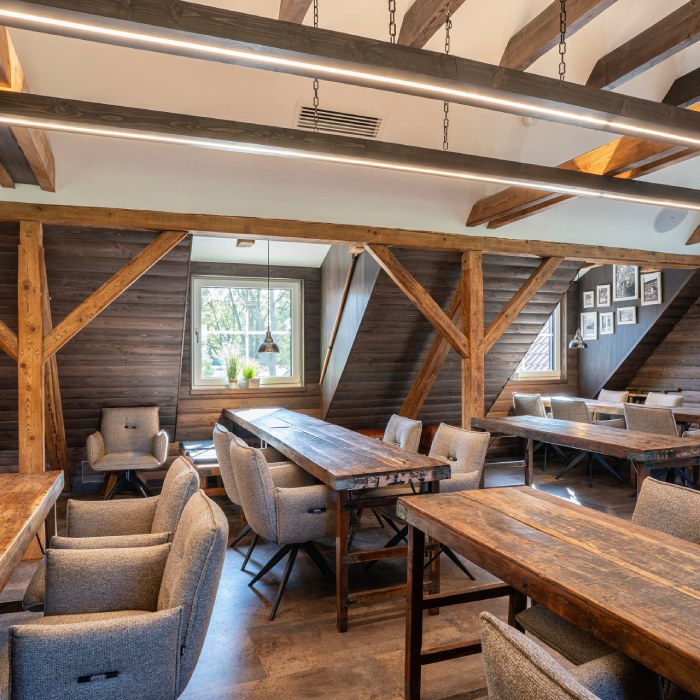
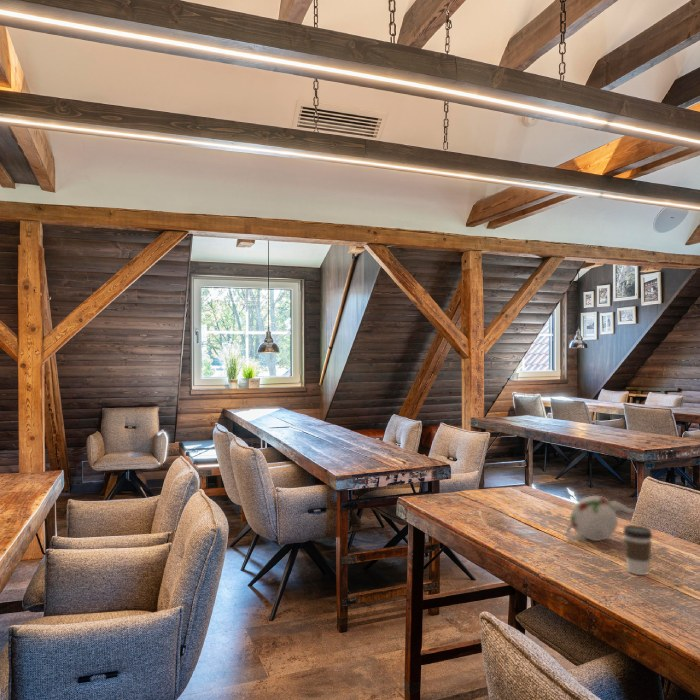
+ coffee cup [622,524,653,576]
+ teapot [564,495,637,542]
